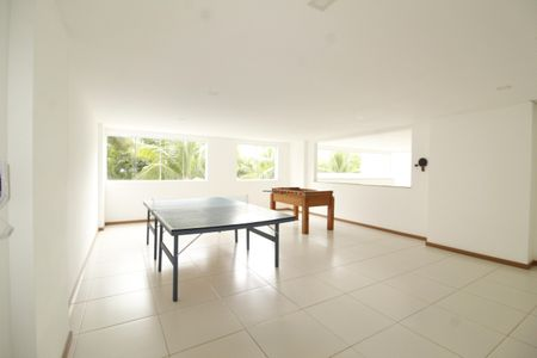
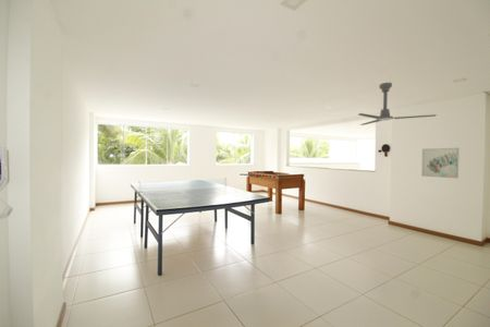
+ wall art [420,147,461,180]
+ ceiling fan [357,82,438,126]
